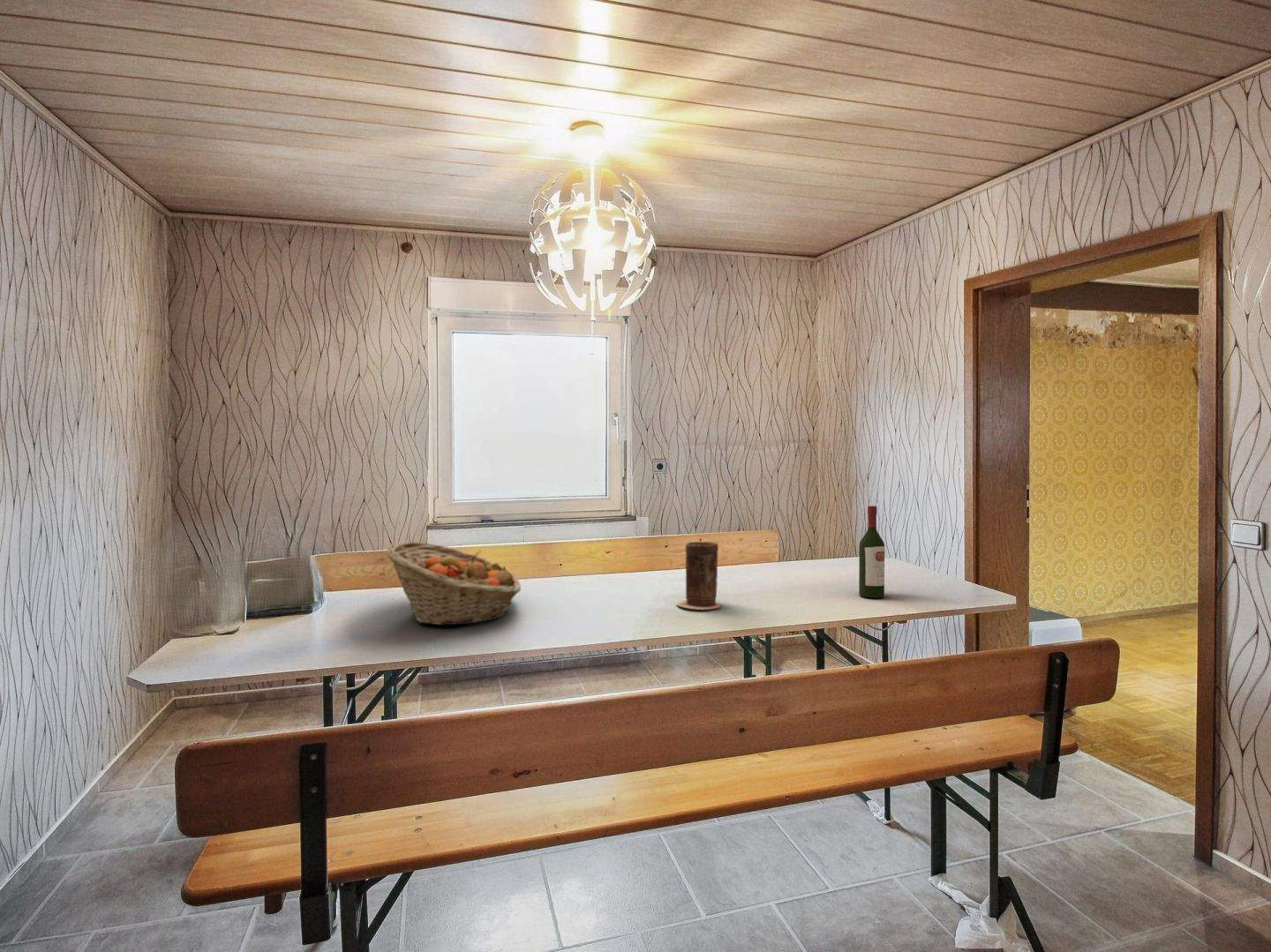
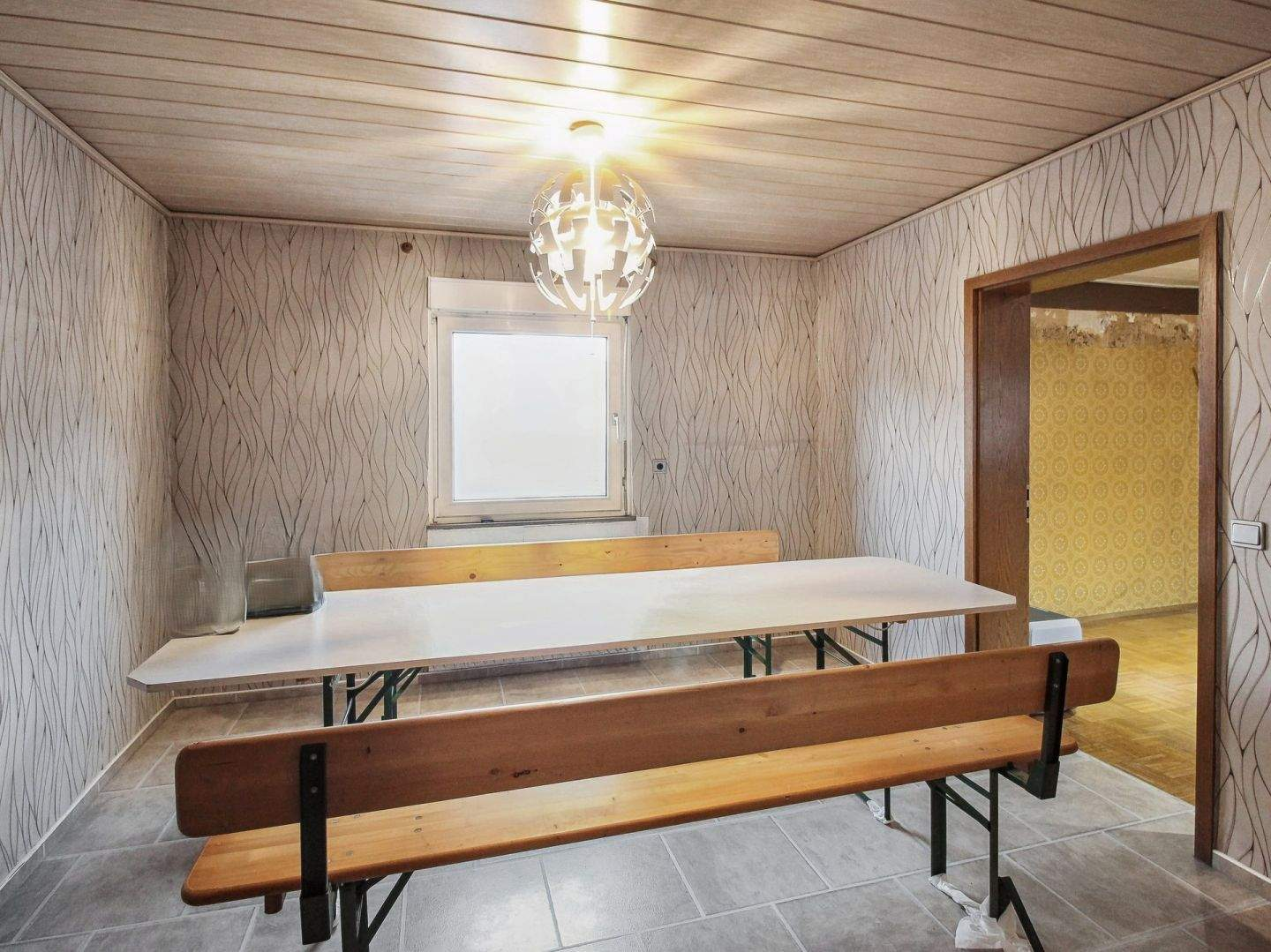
- fruit basket [386,541,522,626]
- vase [676,541,722,611]
- wine bottle [858,505,885,599]
